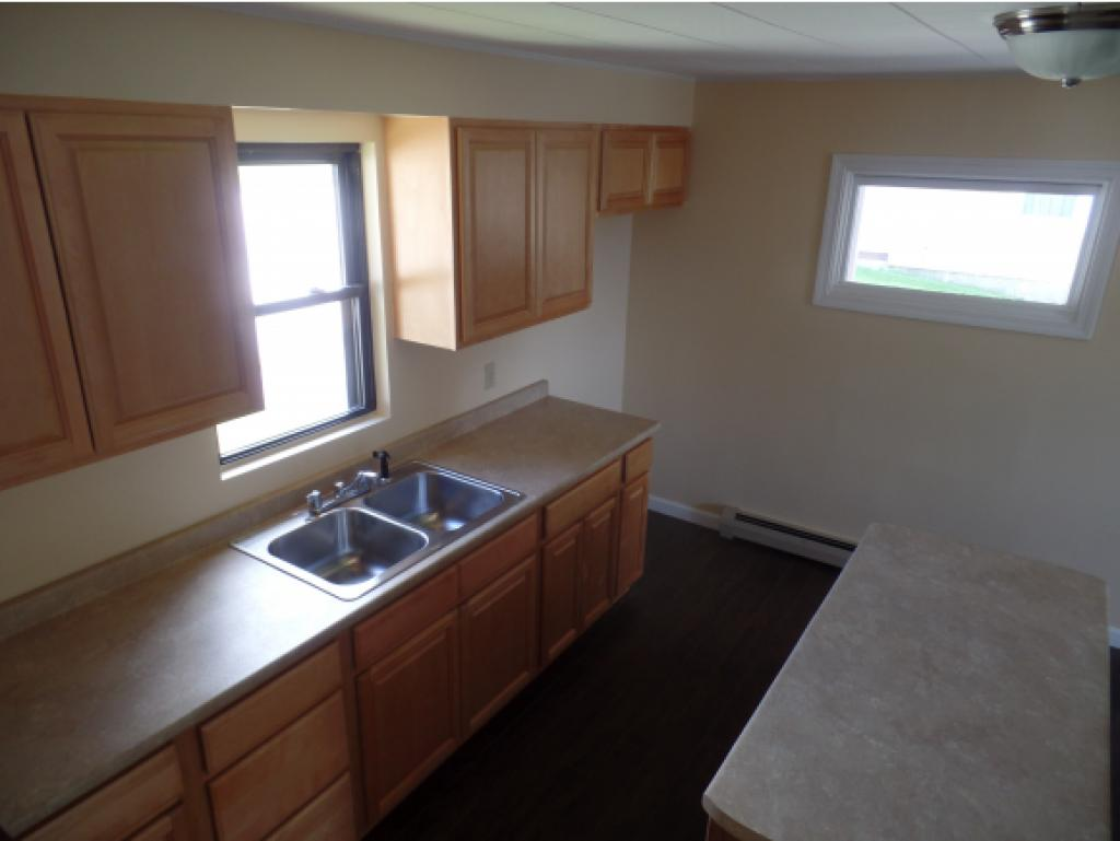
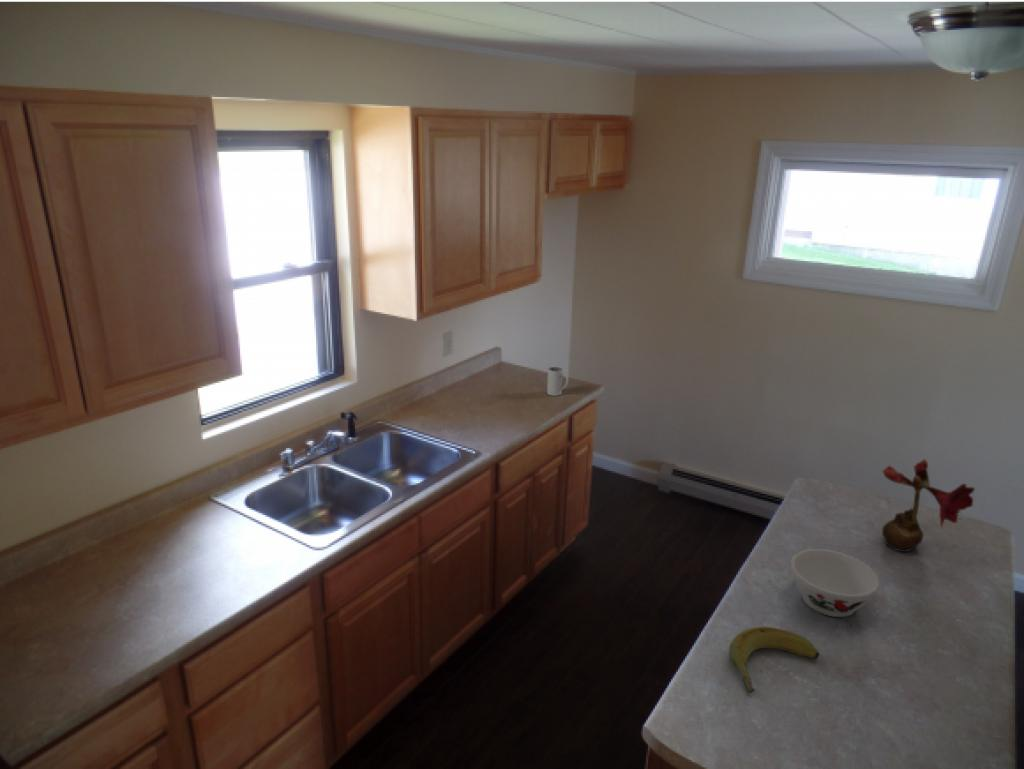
+ mug [546,366,569,397]
+ flower [881,458,976,553]
+ bowl [790,548,881,618]
+ banana [728,626,820,694]
